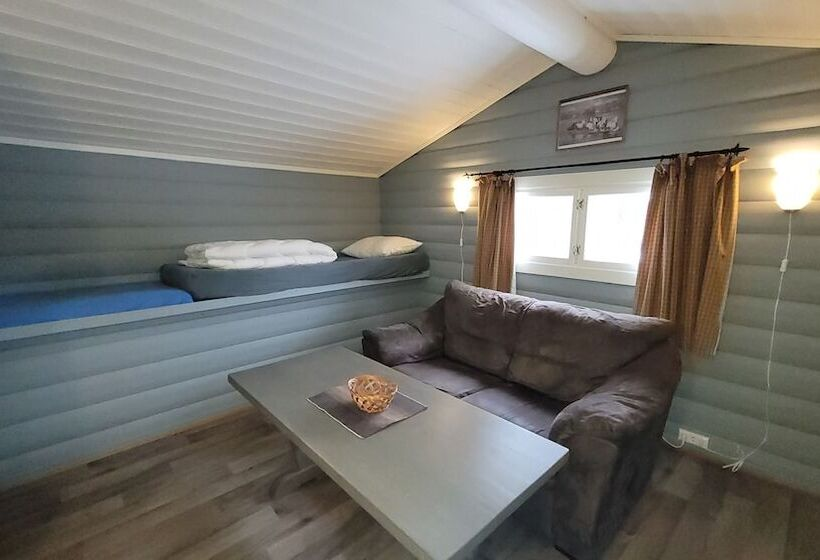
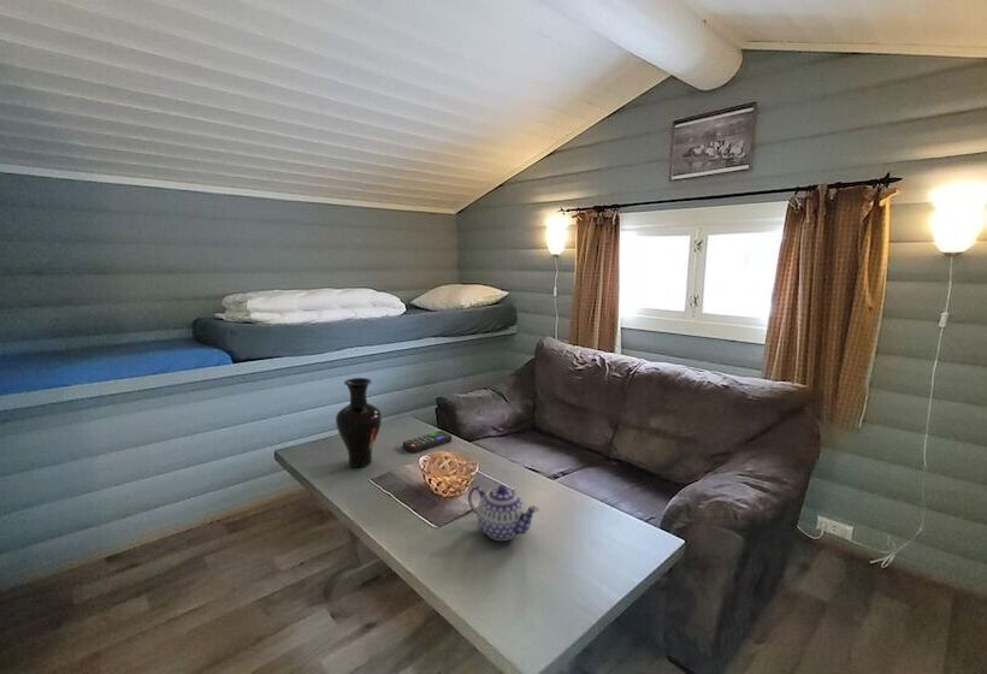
+ teapot [467,484,540,542]
+ remote control [402,430,453,454]
+ vase [335,377,383,468]
